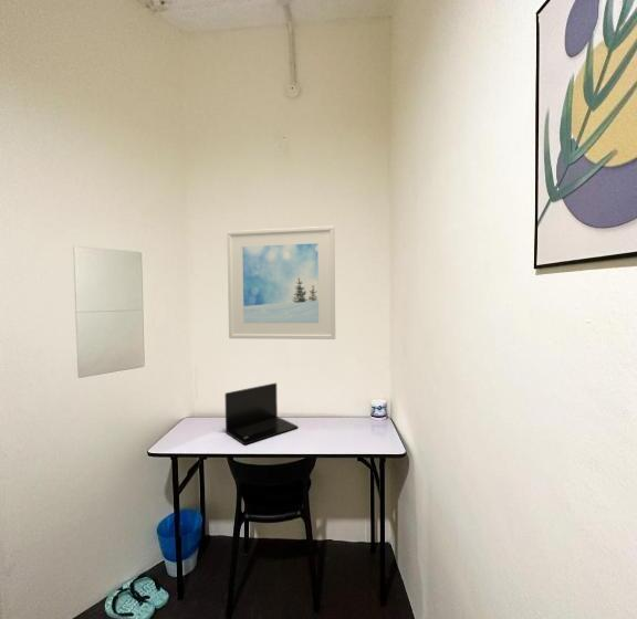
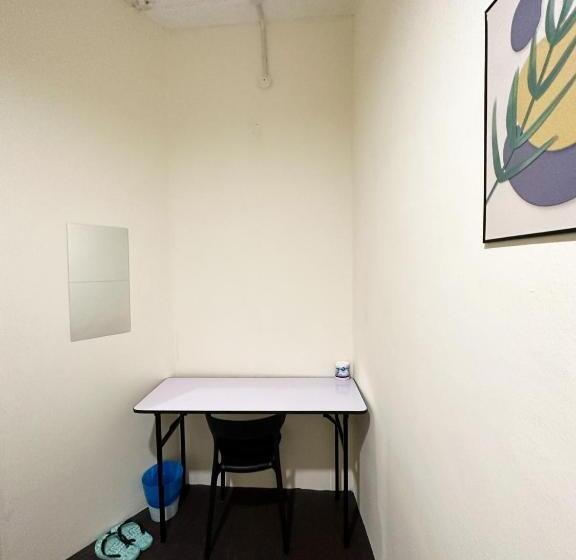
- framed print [226,225,336,340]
- laptop [224,382,300,445]
